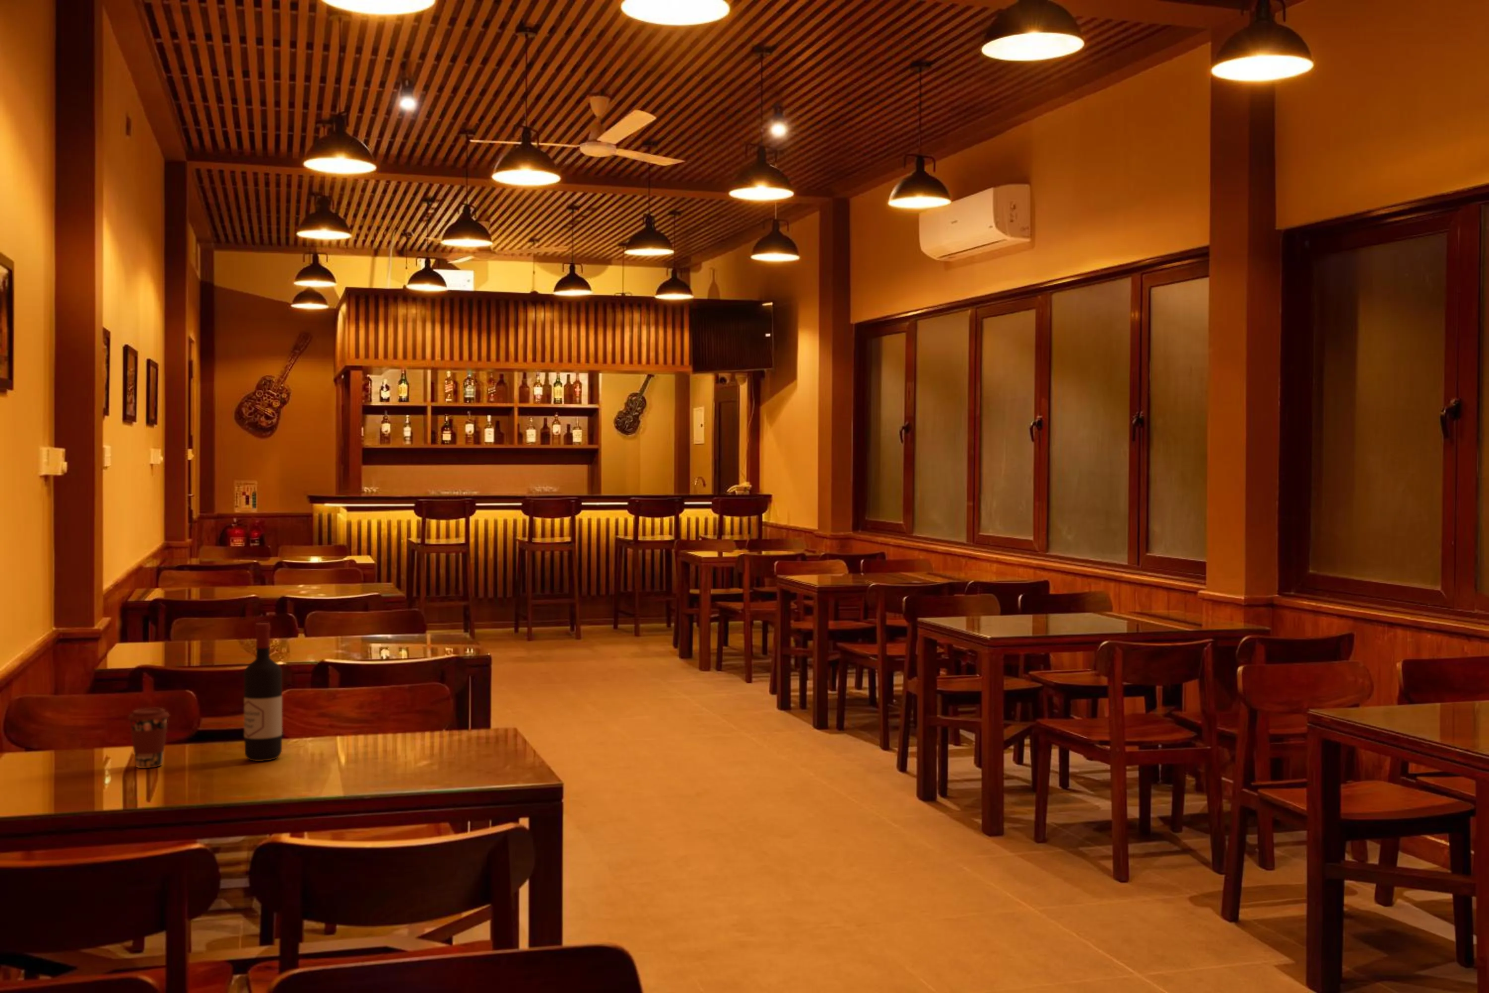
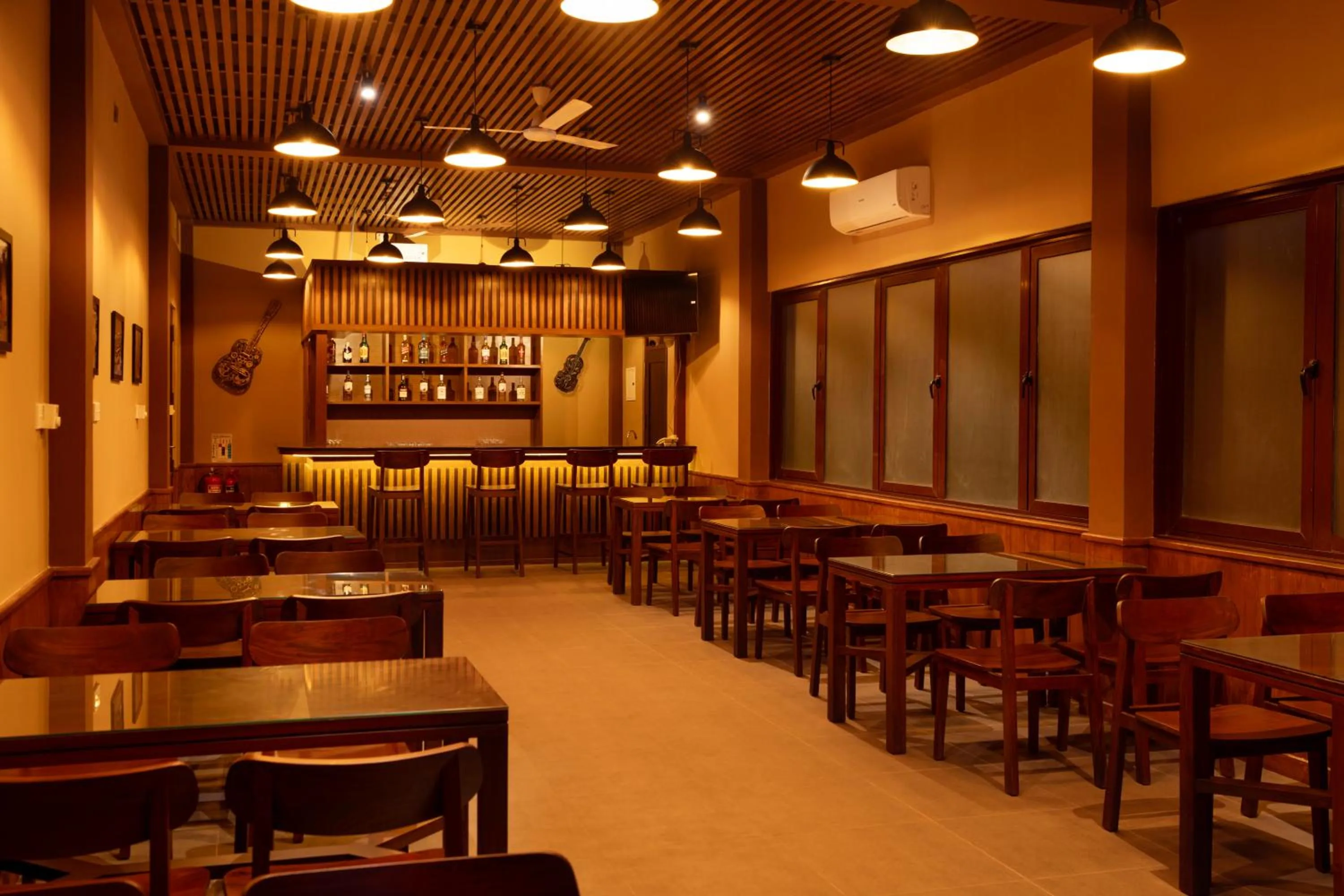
- wine bottle [244,622,283,761]
- coffee cup [127,707,171,769]
